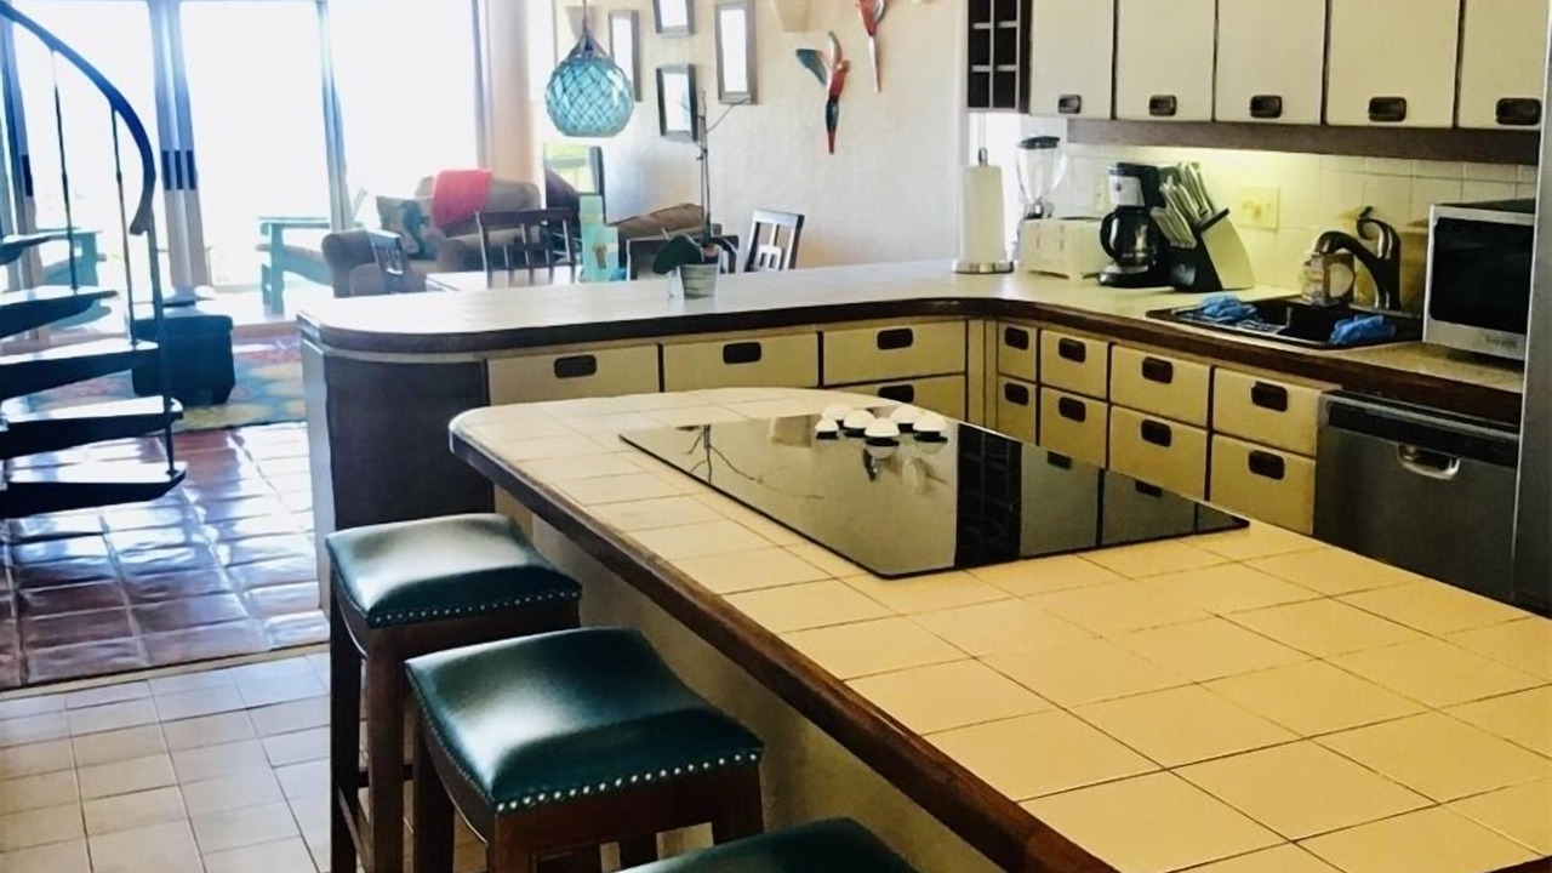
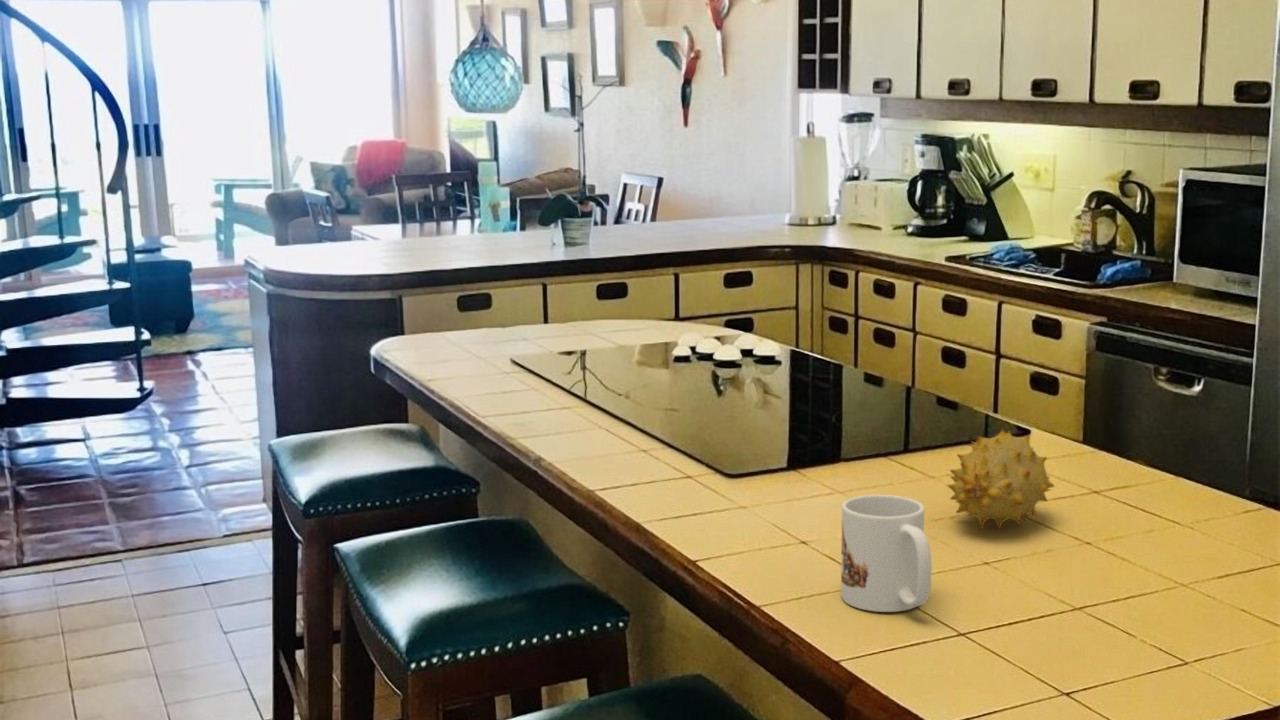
+ fruit [945,428,1055,530]
+ mug [840,494,933,613]
